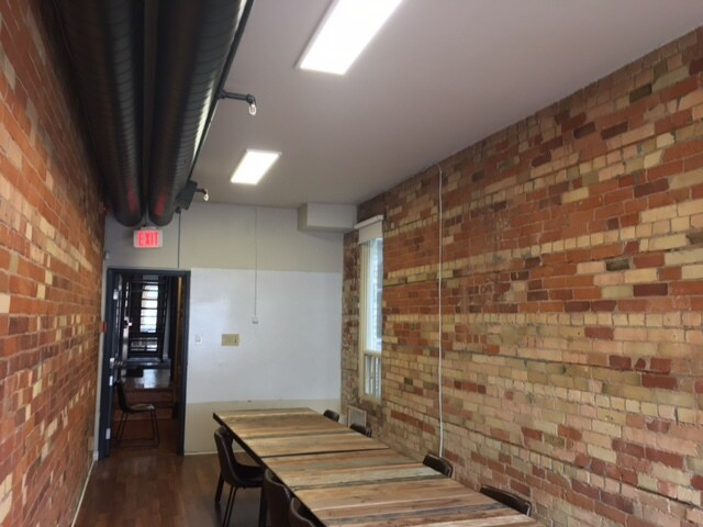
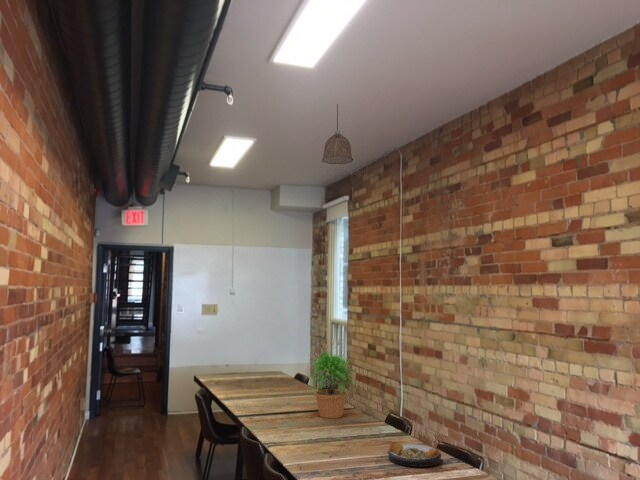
+ potted plant [308,351,356,419]
+ pendant lamp [321,103,354,165]
+ plate [387,441,443,468]
